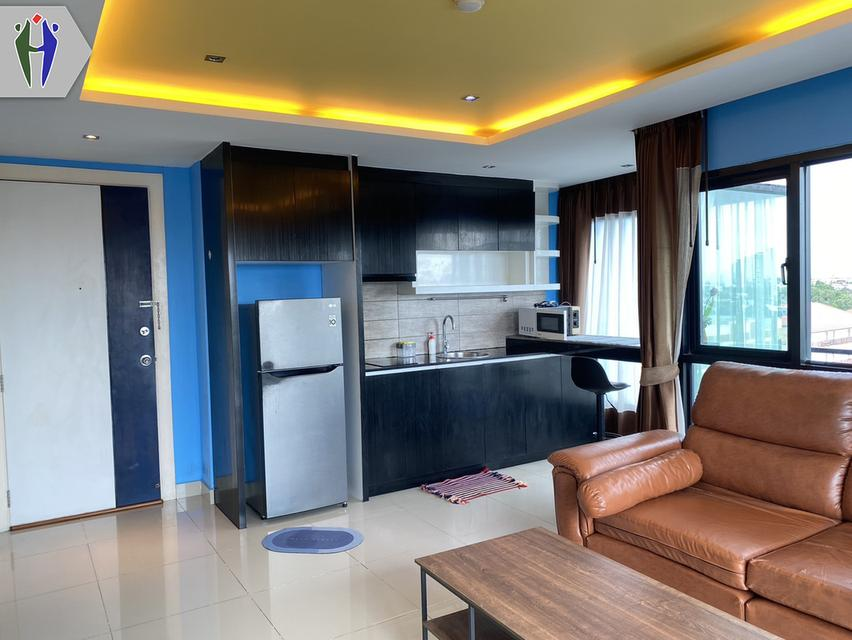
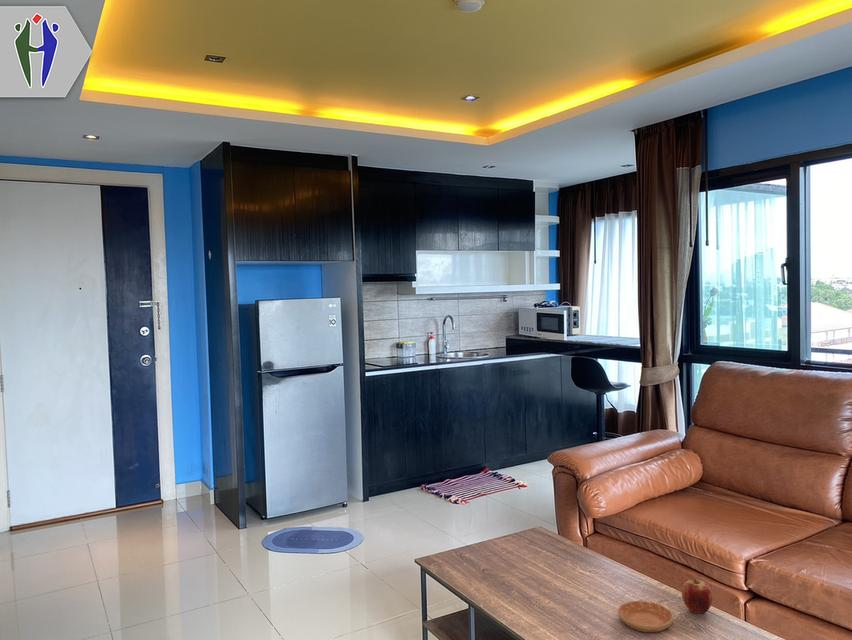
+ saucer [617,600,674,633]
+ apple [681,578,714,614]
